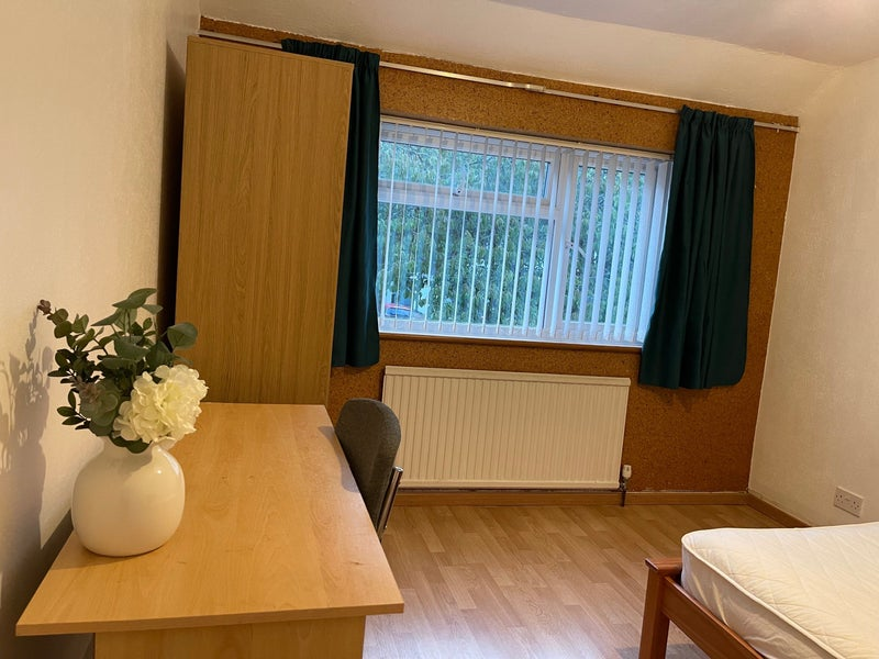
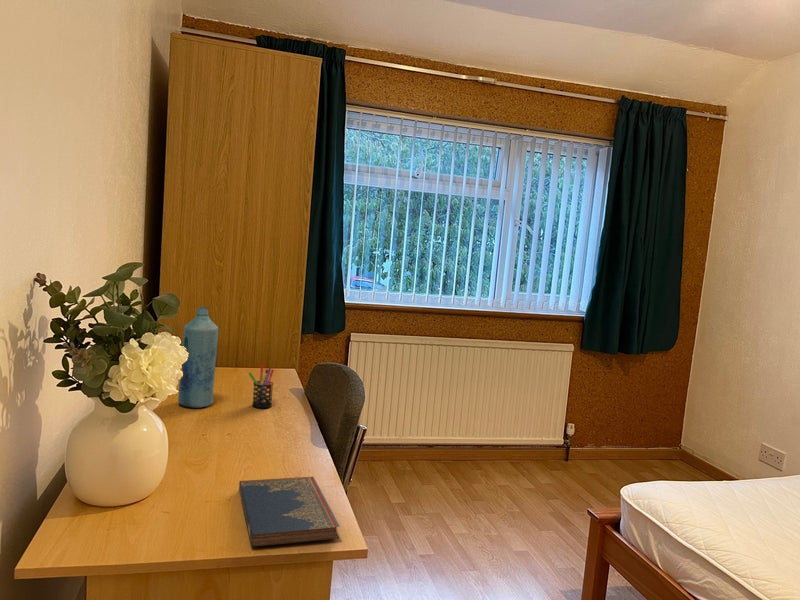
+ bottle [177,306,220,409]
+ pen holder [248,363,275,409]
+ hardcover book [238,476,341,548]
